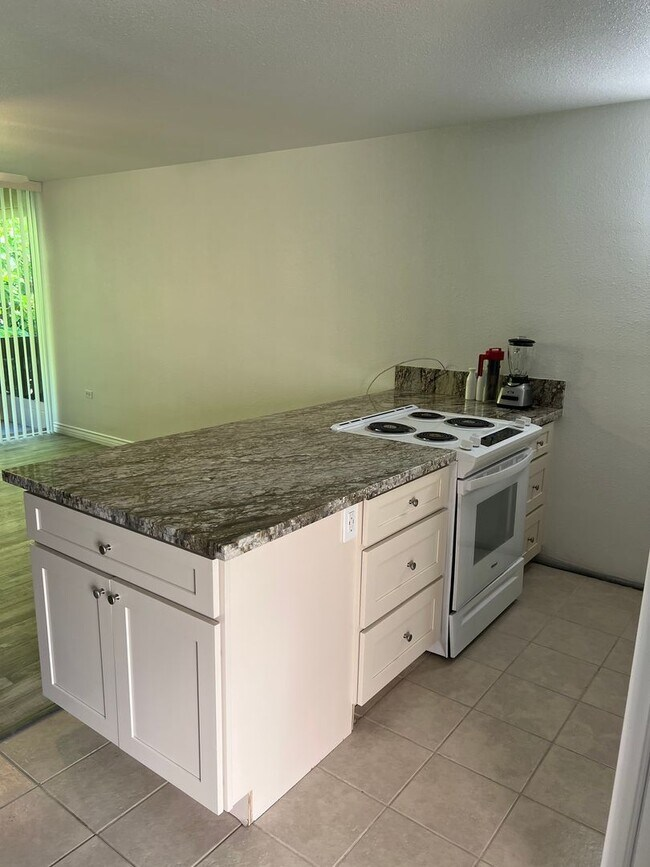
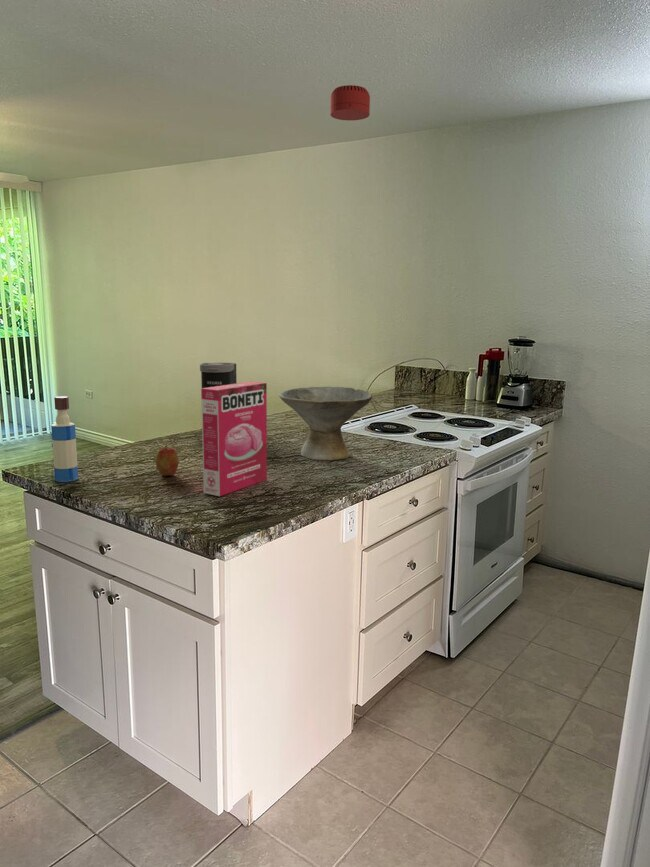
+ tequila bottle [50,395,79,483]
+ bowl [278,386,373,461]
+ coffee maker [199,362,238,388]
+ cereal box [200,381,268,497]
+ apple [154,443,180,477]
+ smoke detector [329,84,371,121]
